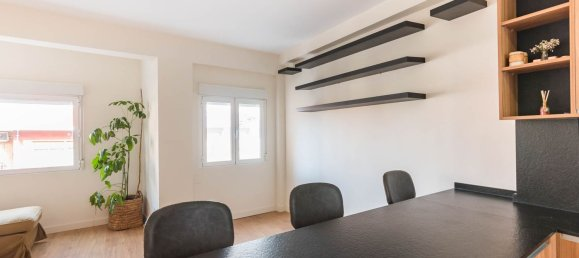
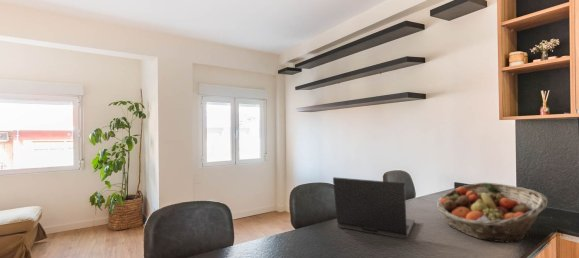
+ fruit basket [436,182,549,244]
+ laptop [332,176,416,240]
